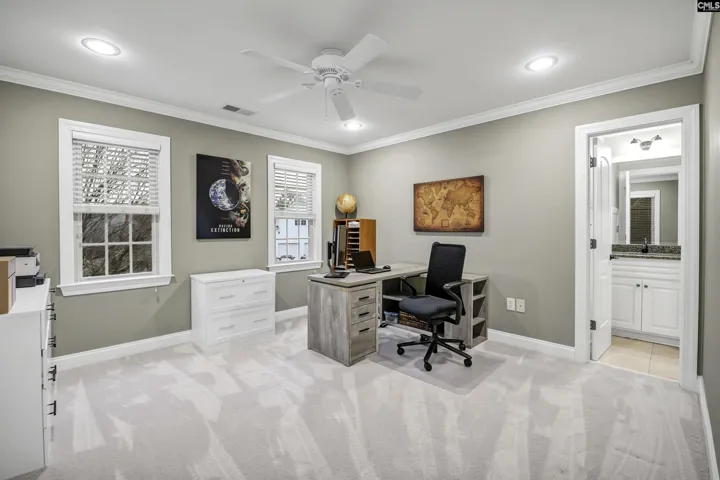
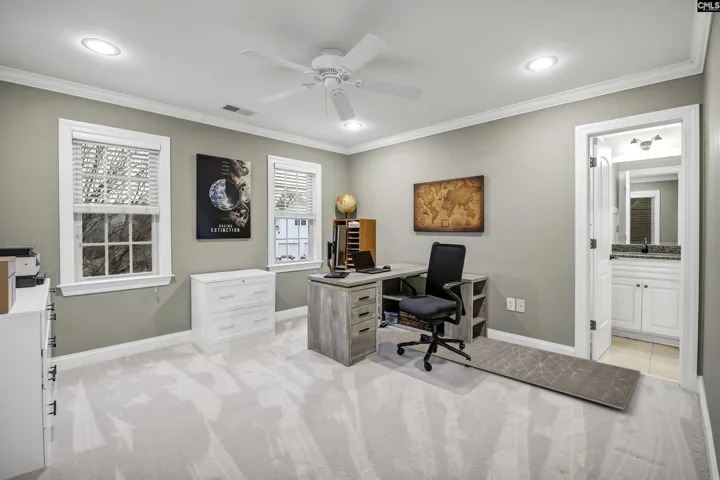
+ rug [378,330,642,411]
